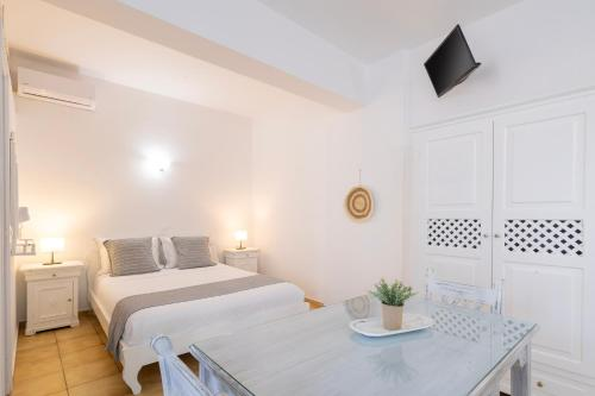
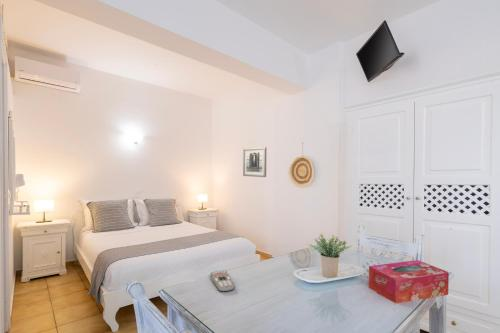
+ tissue box [368,259,450,304]
+ remote control [209,270,235,293]
+ wall art [242,146,267,178]
